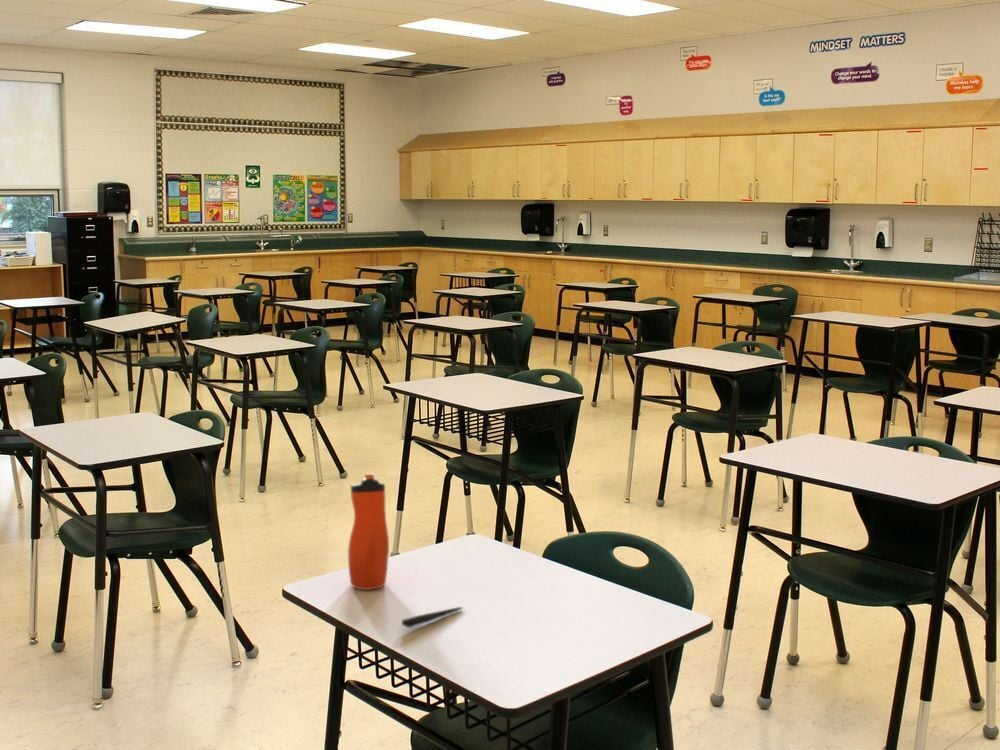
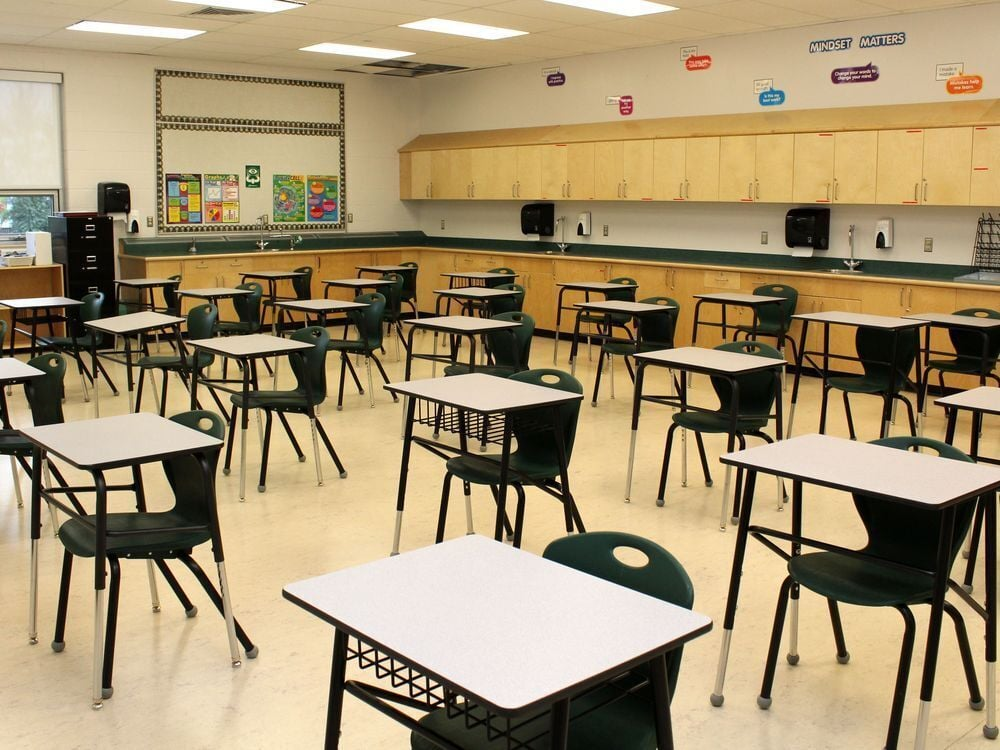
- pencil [400,606,464,629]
- water bottle [347,472,390,591]
